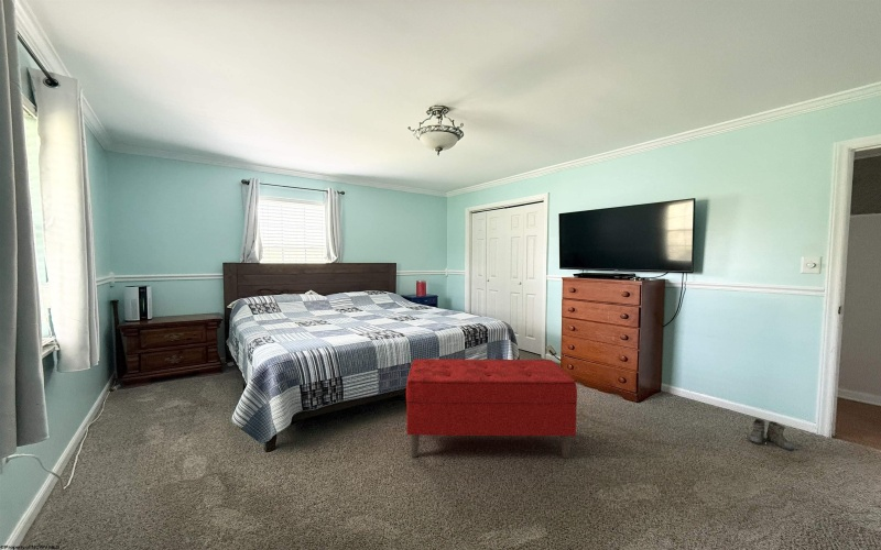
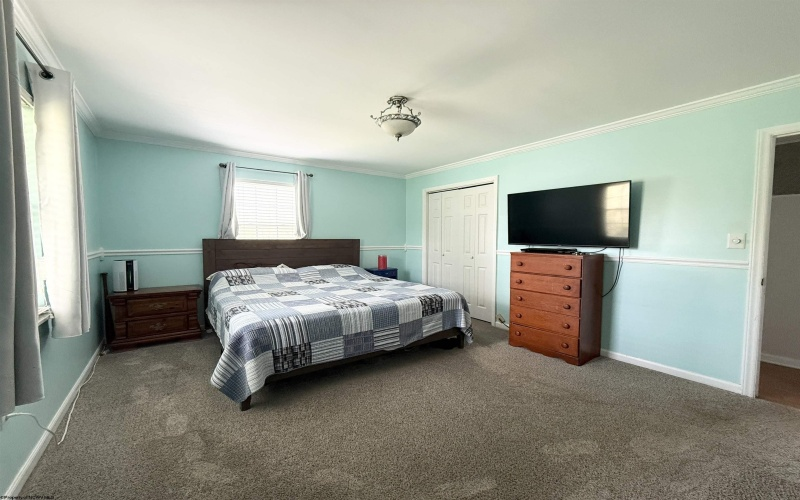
- boots [748,417,795,452]
- bench [405,358,578,459]
